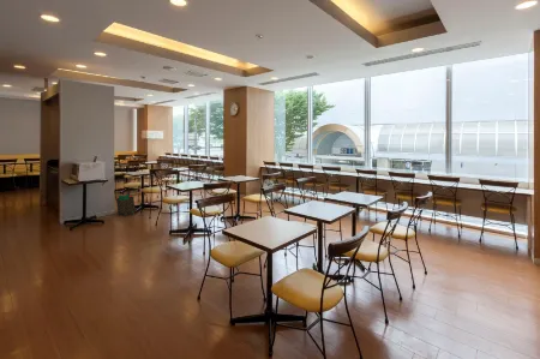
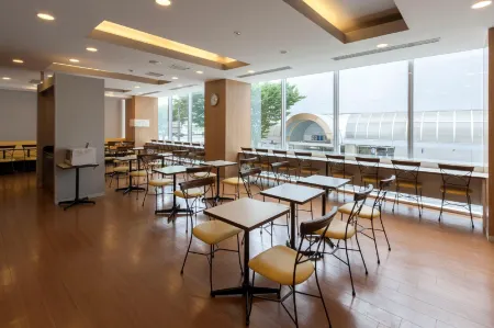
- trash can [115,193,137,217]
